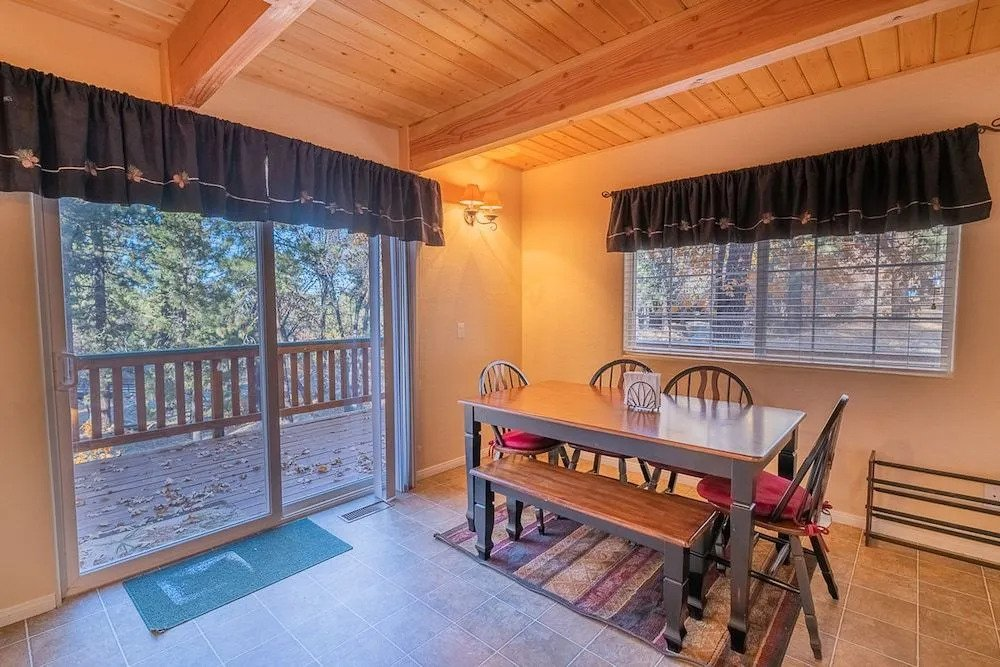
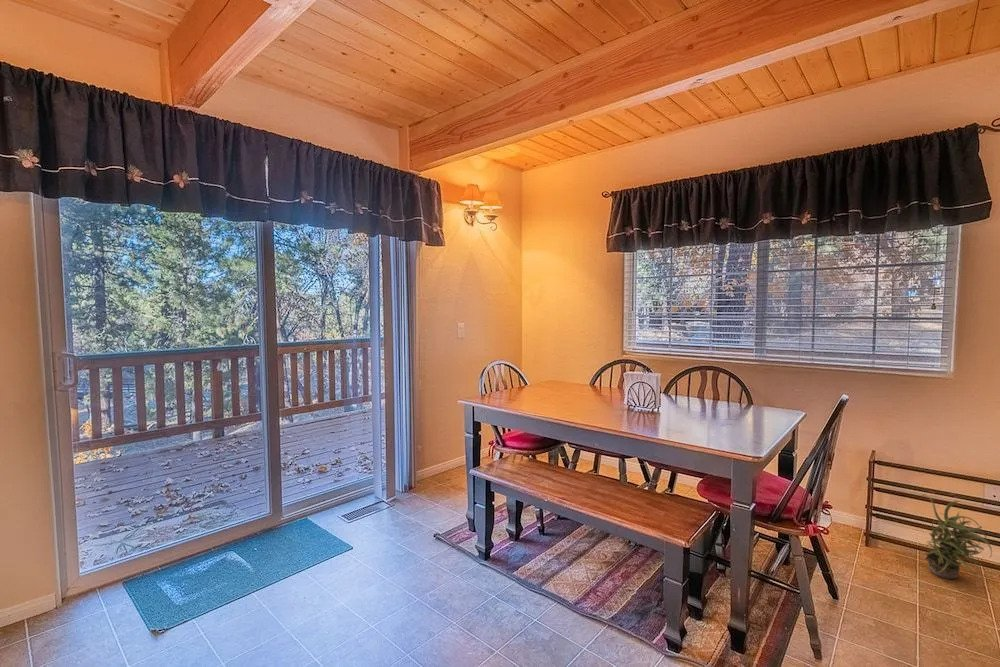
+ potted plant [917,494,993,585]
